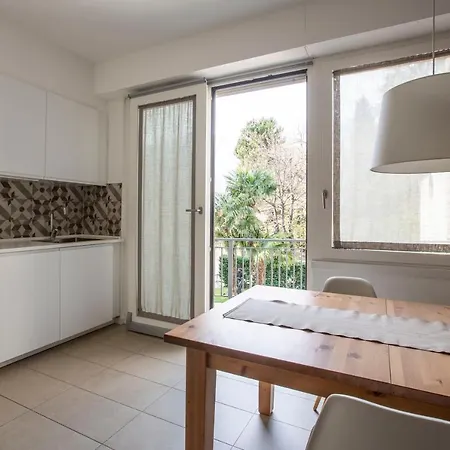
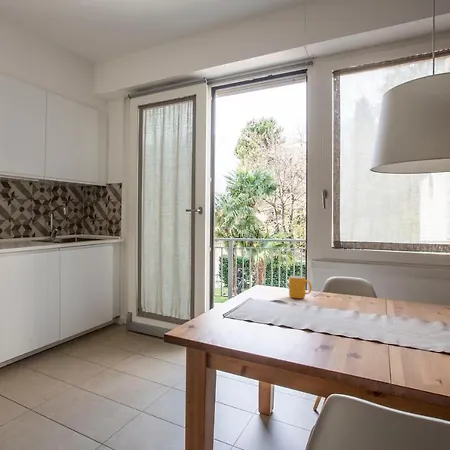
+ mug [288,275,313,300]
